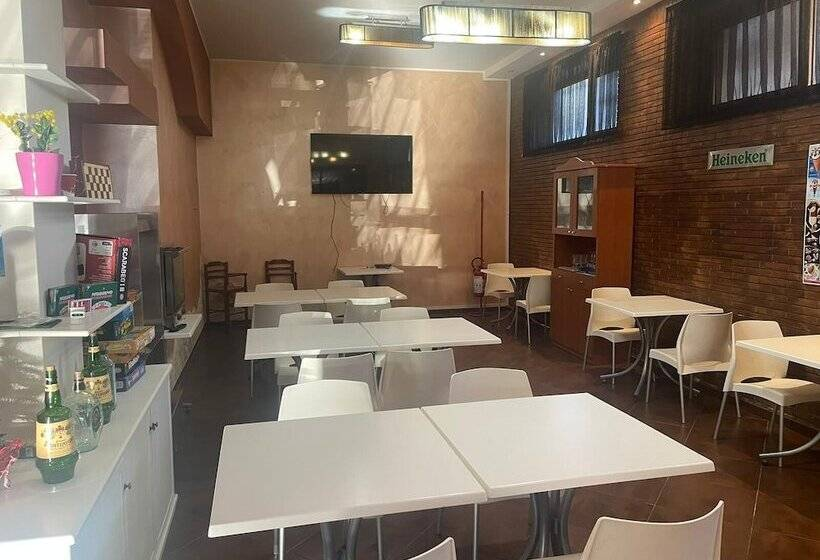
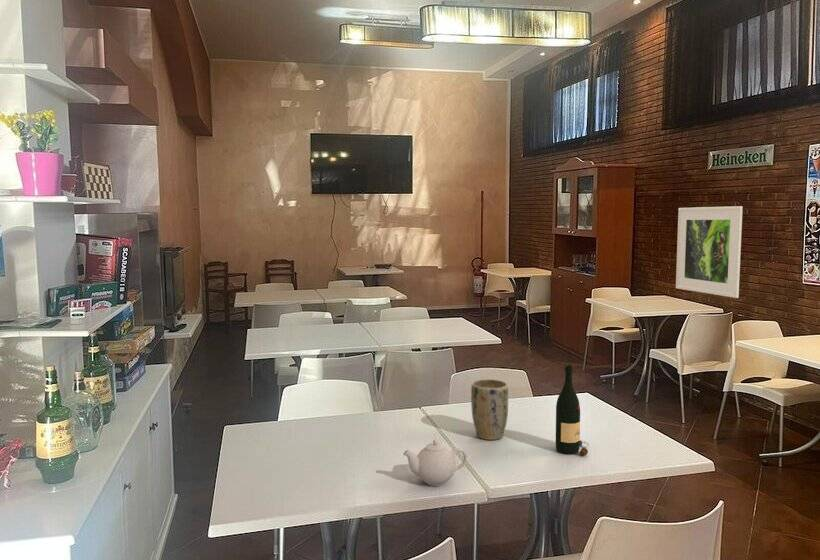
+ wine bottle [555,364,590,457]
+ plant pot [470,378,509,441]
+ teapot [402,439,468,487]
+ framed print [675,205,744,299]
